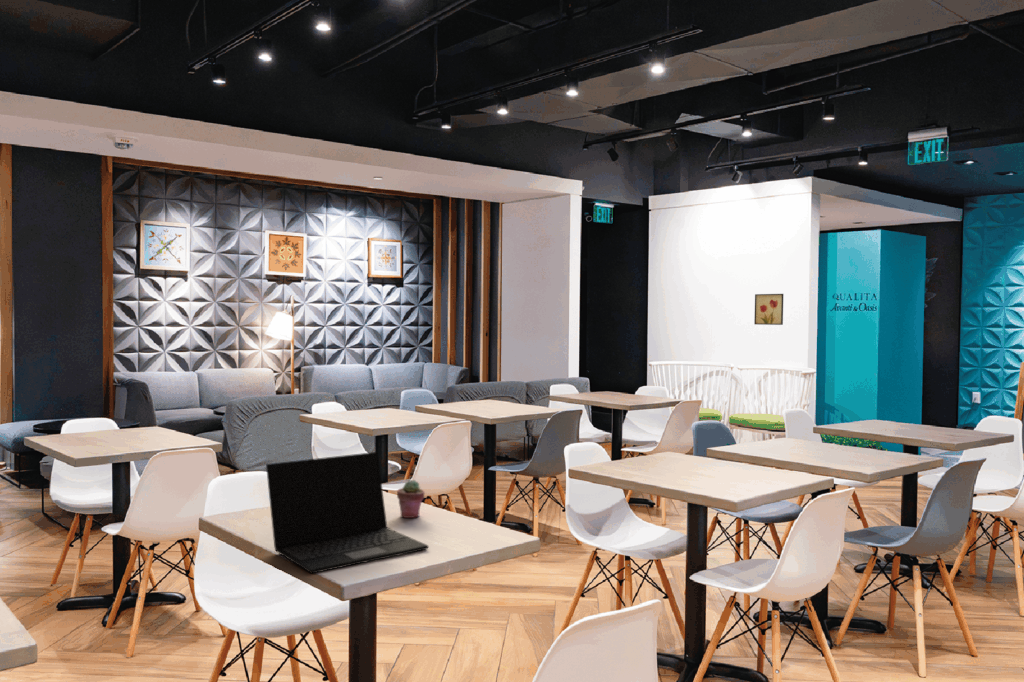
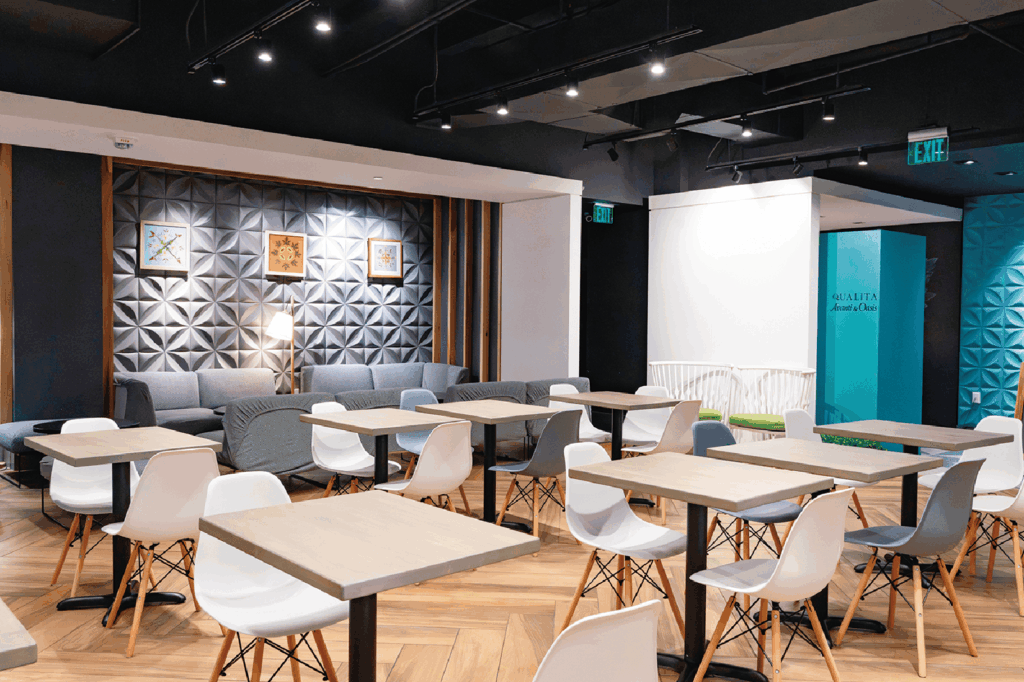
- laptop [265,451,429,574]
- wall art [753,293,784,326]
- potted succulent [396,479,426,519]
